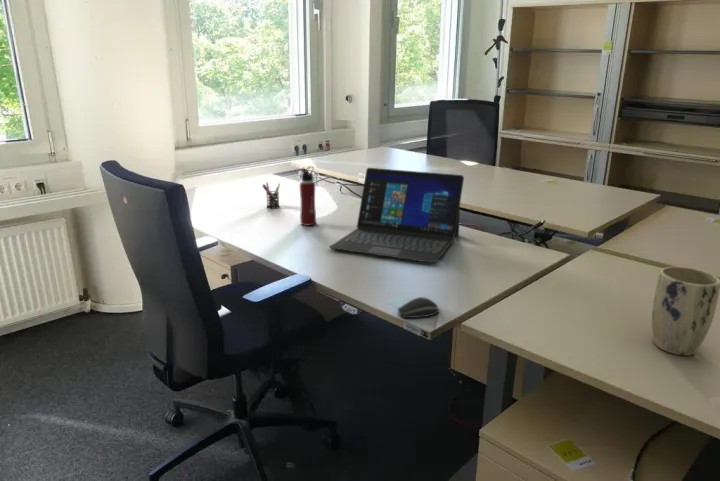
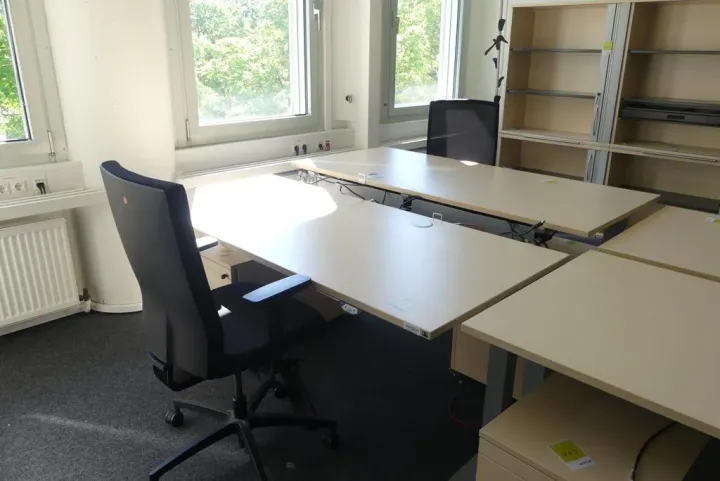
- computer mouse [397,296,440,319]
- water bottle [299,165,317,226]
- plant pot [651,266,720,357]
- pen holder [262,182,281,209]
- laptop [328,167,465,264]
